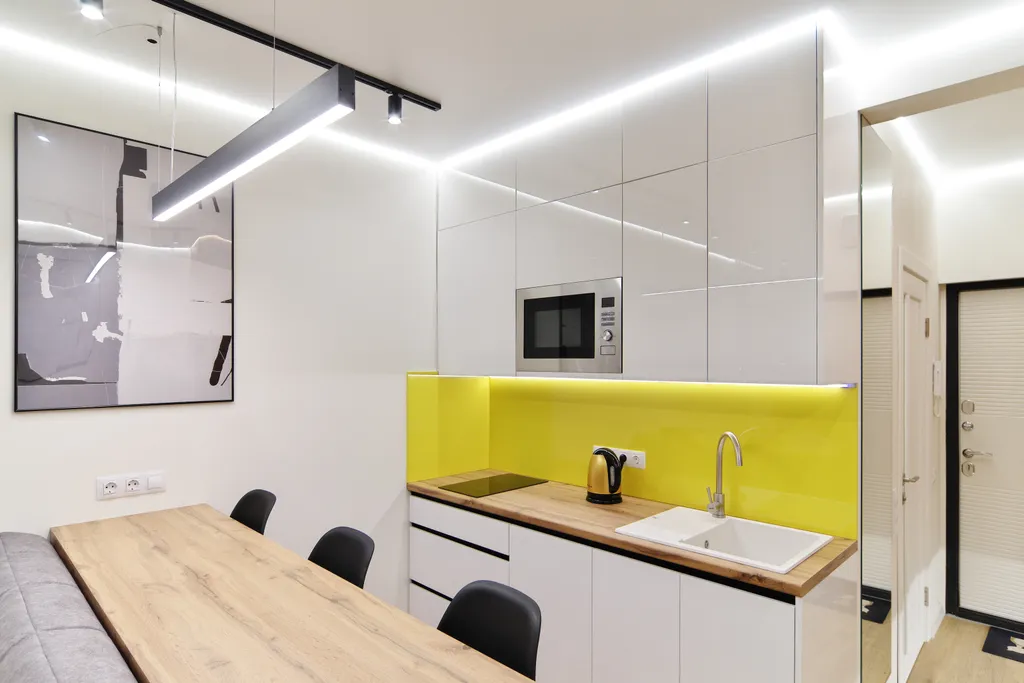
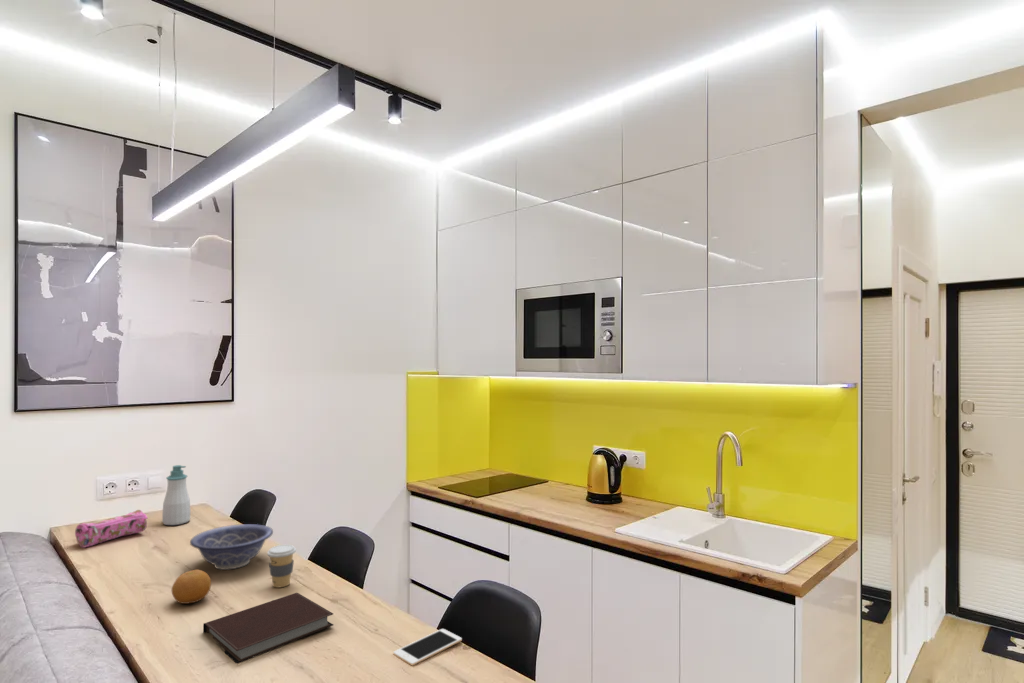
+ cell phone [392,628,463,666]
+ pencil case [74,509,149,549]
+ soap bottle [161,464,191,526]
+ notebook [202,592,334,665]
+ fruit [171,569,212,605]
+ coffee cup [266,544,297,588]
+ decorative bowl [189,523,274,571]
